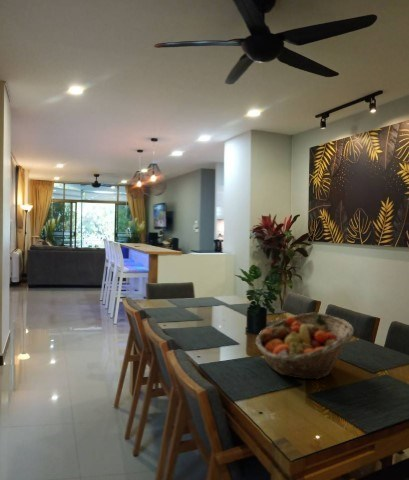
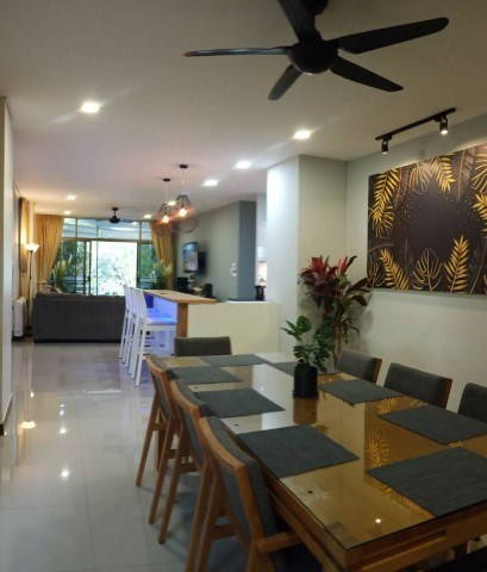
- fruit basket [254,312,354,381]
